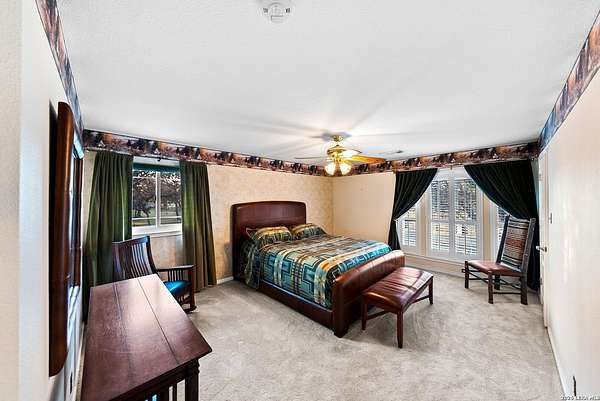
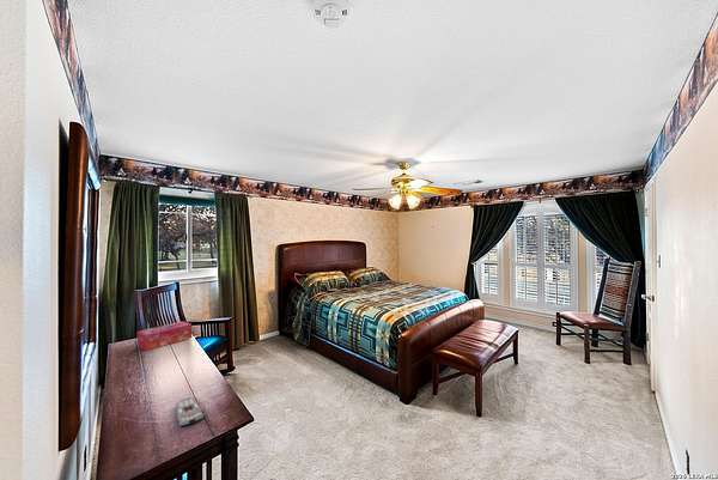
+ remote control [175,396,205,427]
+ tissue box [136,320,193,352]
